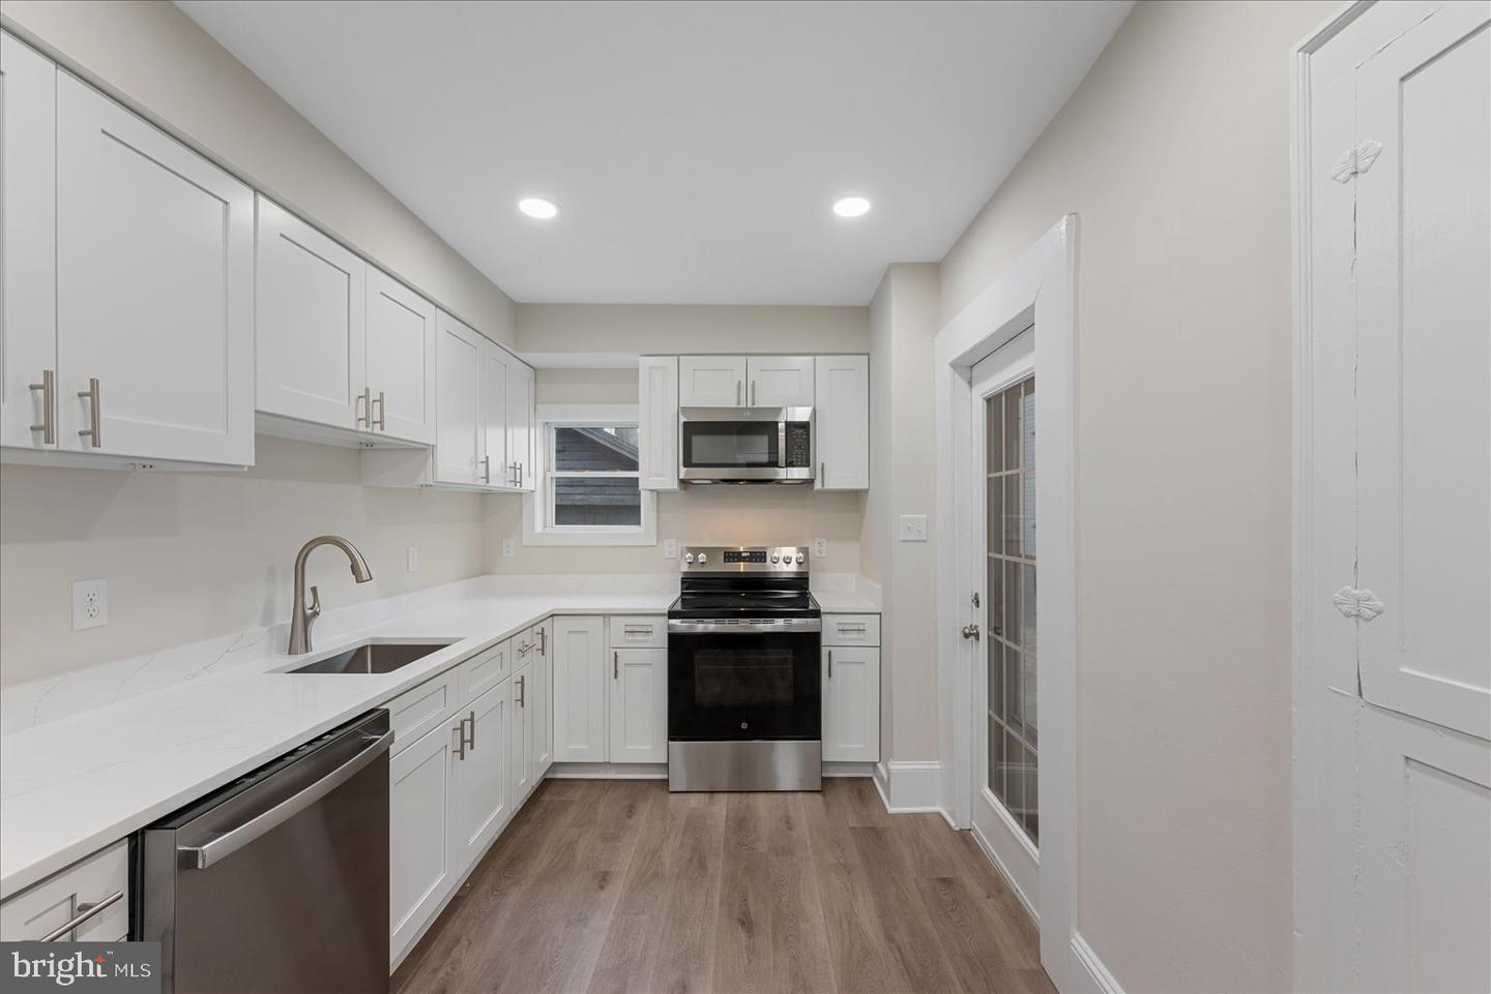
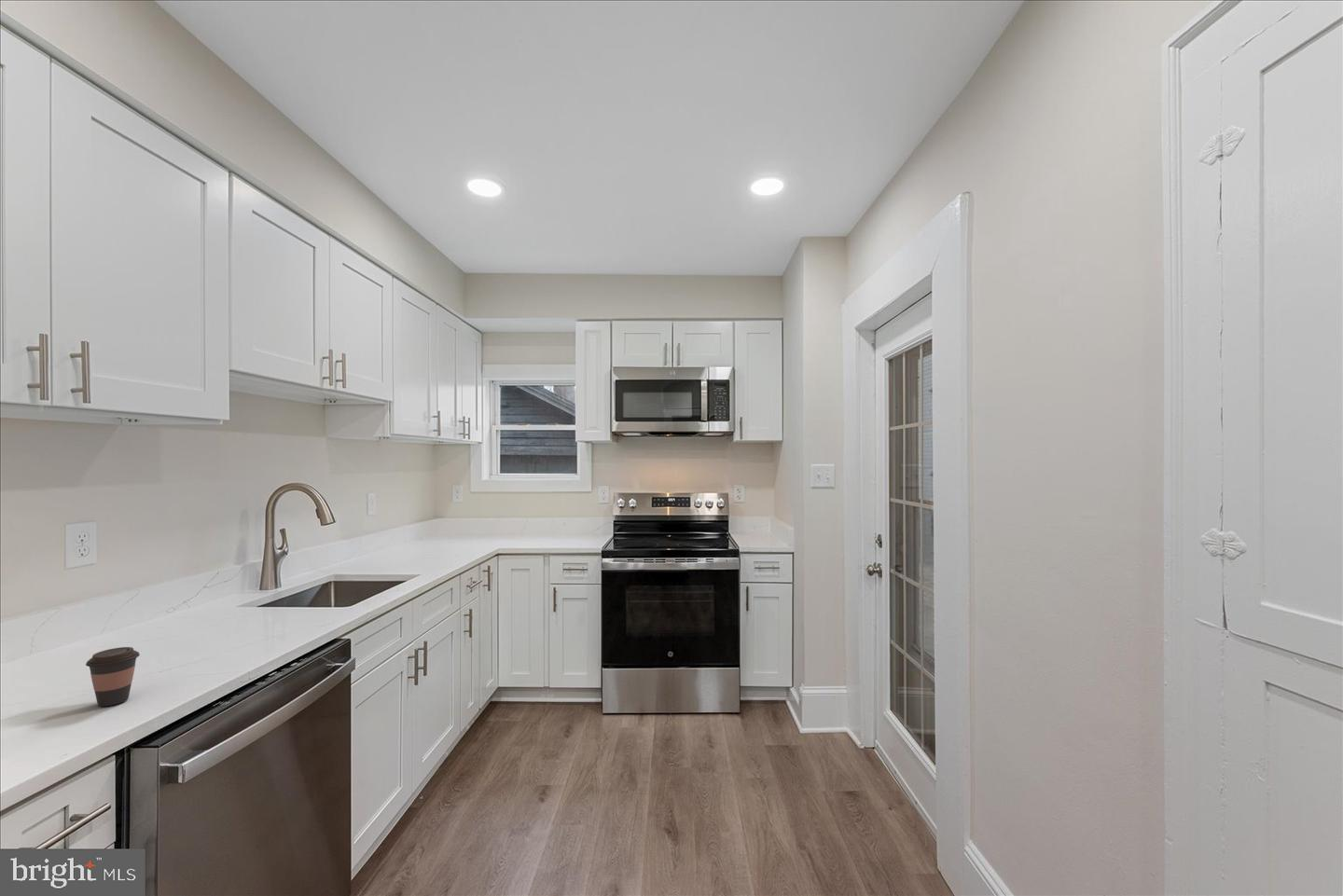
+ coffee cup [85,646,141,708]
